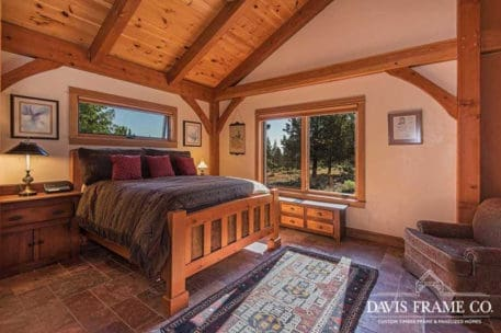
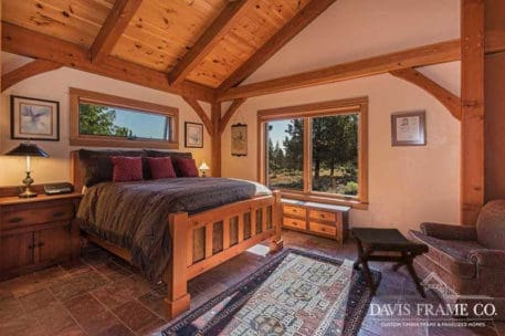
+ footstool [349,225,430,300]
